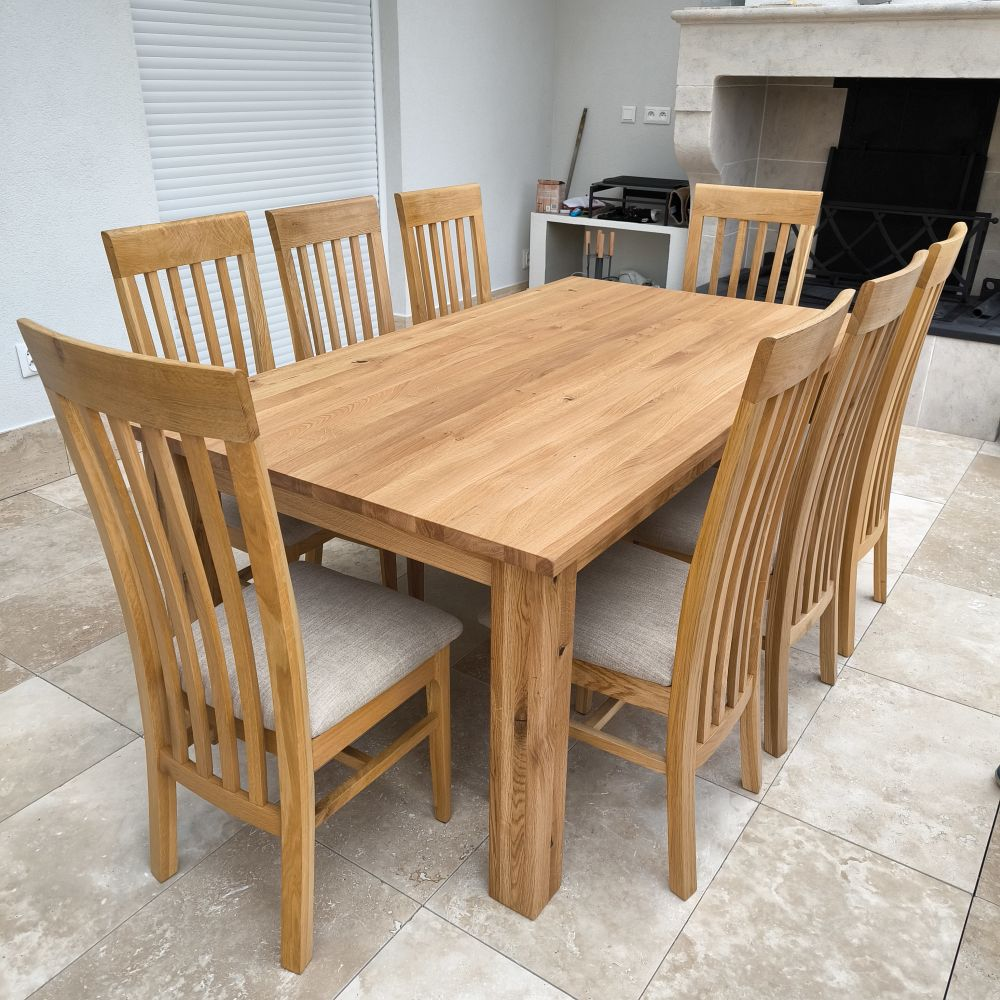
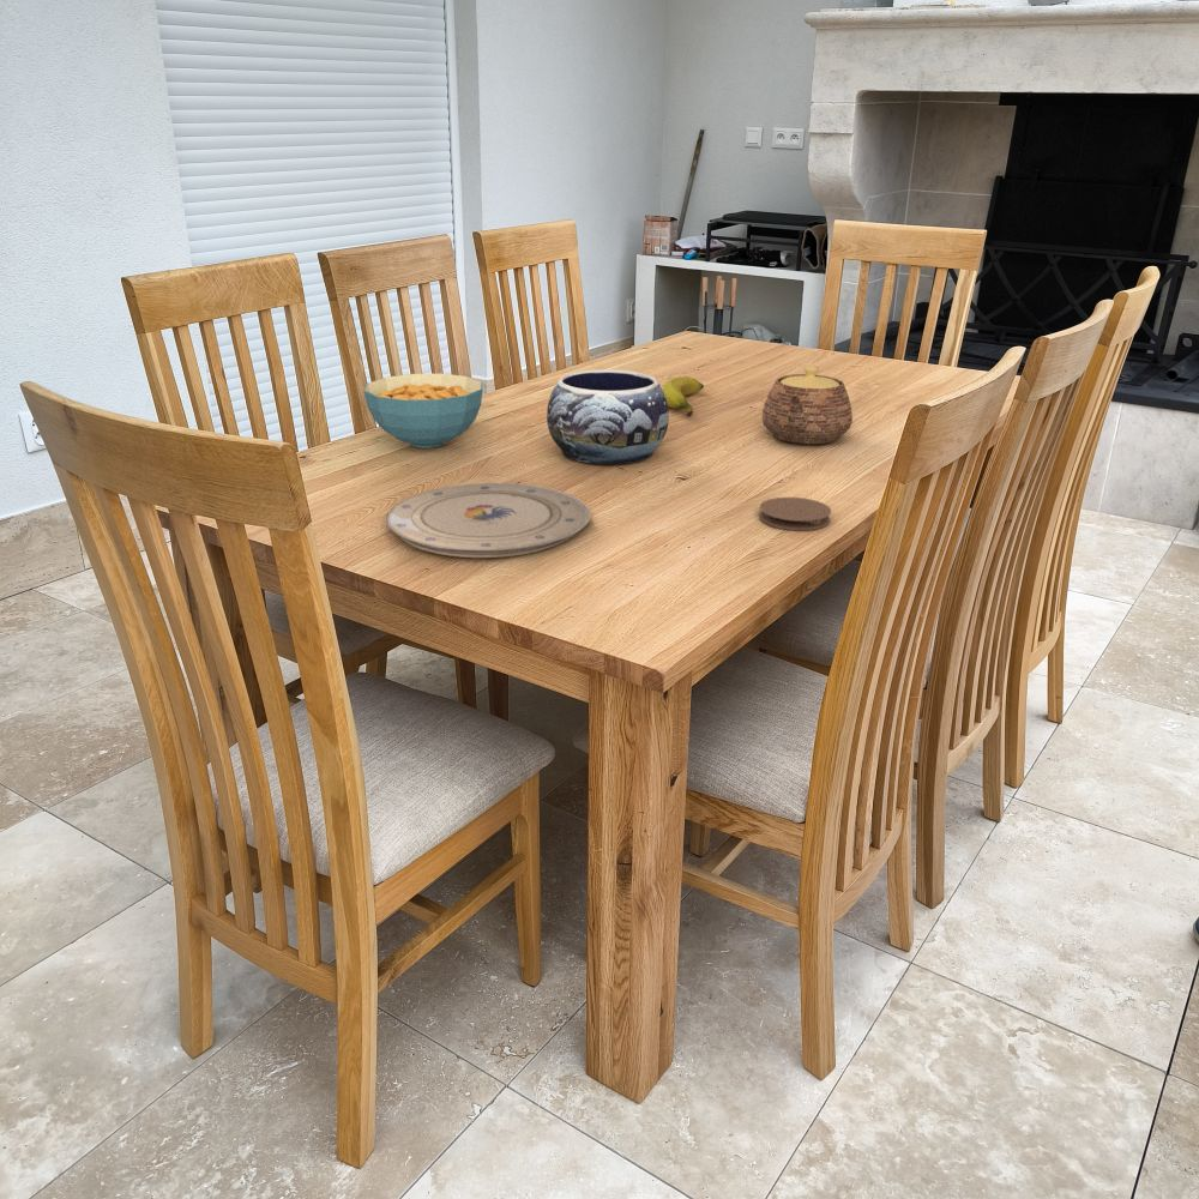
+ teapot [761,364,854,445]
+ decorative bowl [546,368,670,465]
+ cereal bowl [362,373,483,450]
+ coaster [758,496,832,531]
+ banana [662,375,705,417]
+ plate [385,482,592,559]
